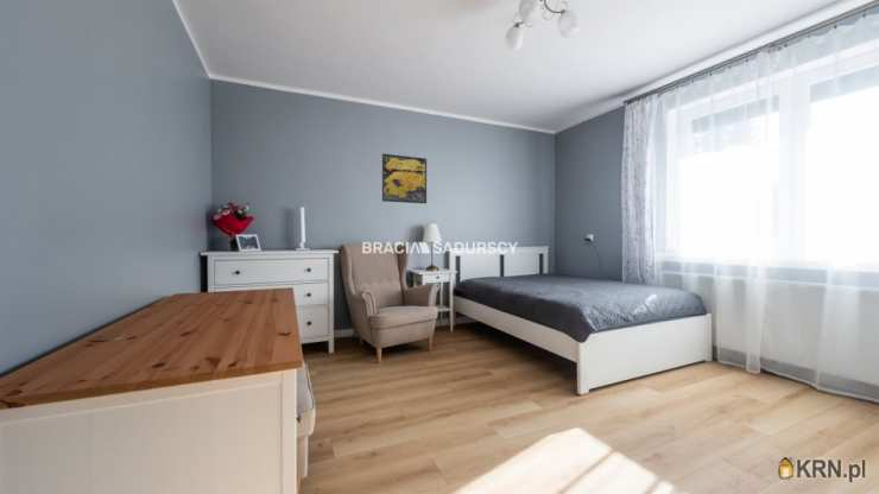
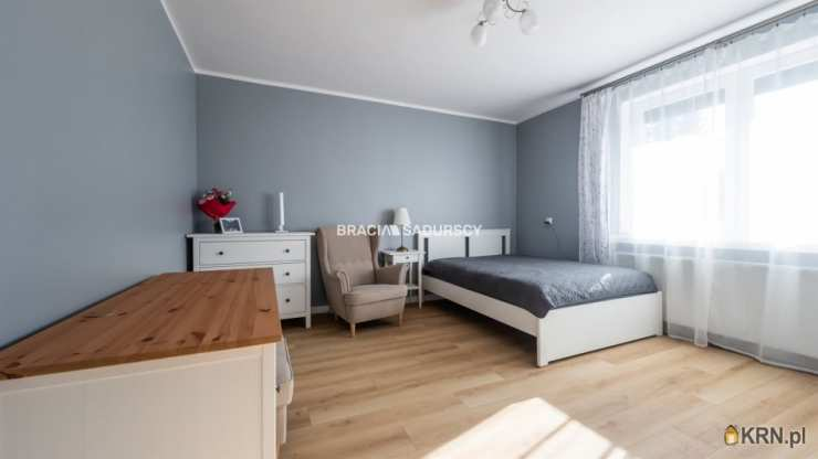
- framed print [381,153,428,204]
